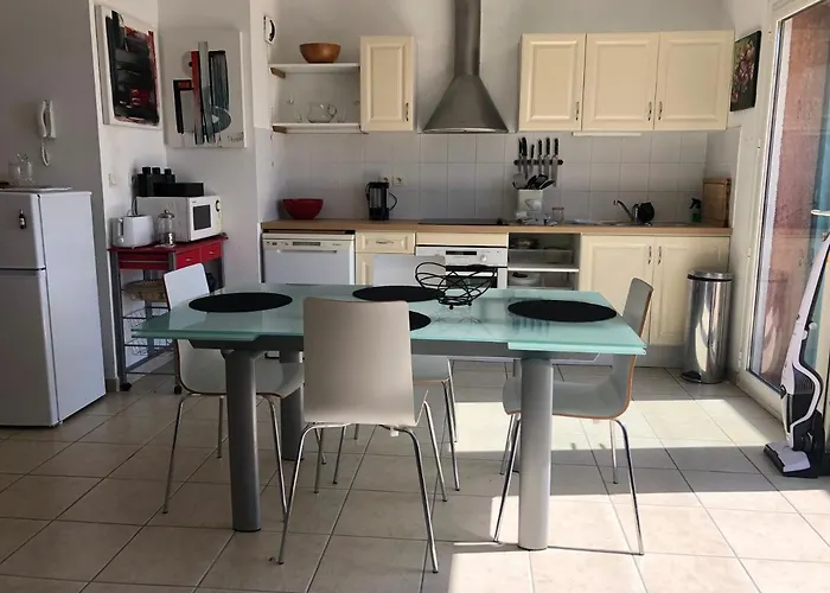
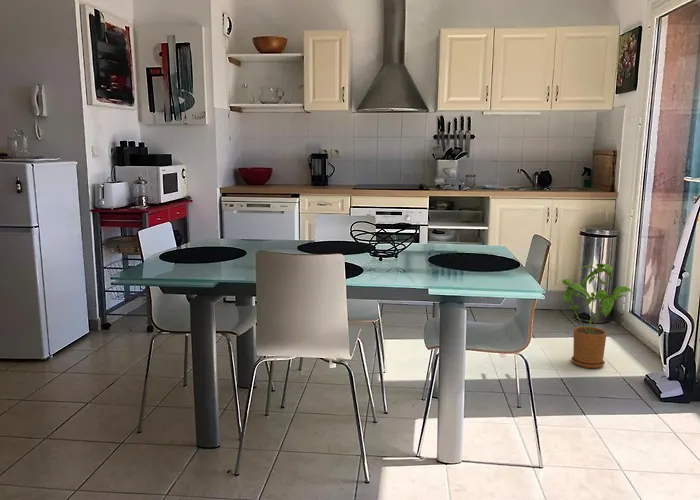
+ house plant [561,262,635,369]
